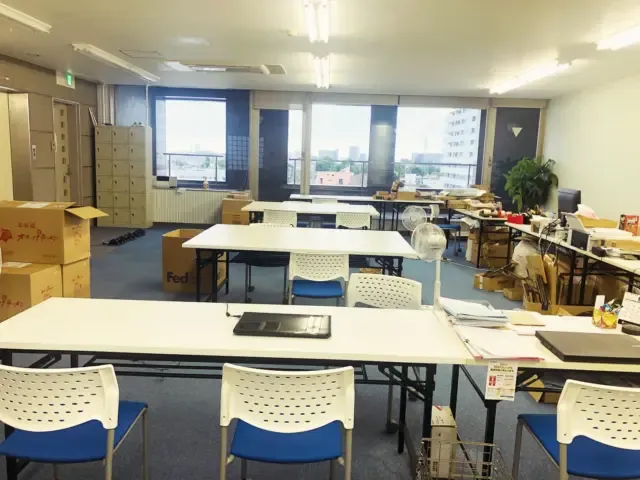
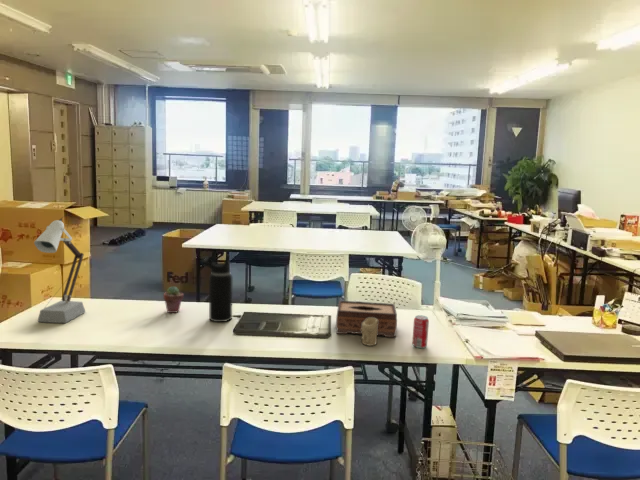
+ candle [361,318,378,347]
+ tissue box [335,300,398,338]
+ desk lamp [33,215,86,324]
+ beverage can [411,314,430,349]
+ water bottle [202,253,233,323]
+ potted succulent [163,285,185,314]
